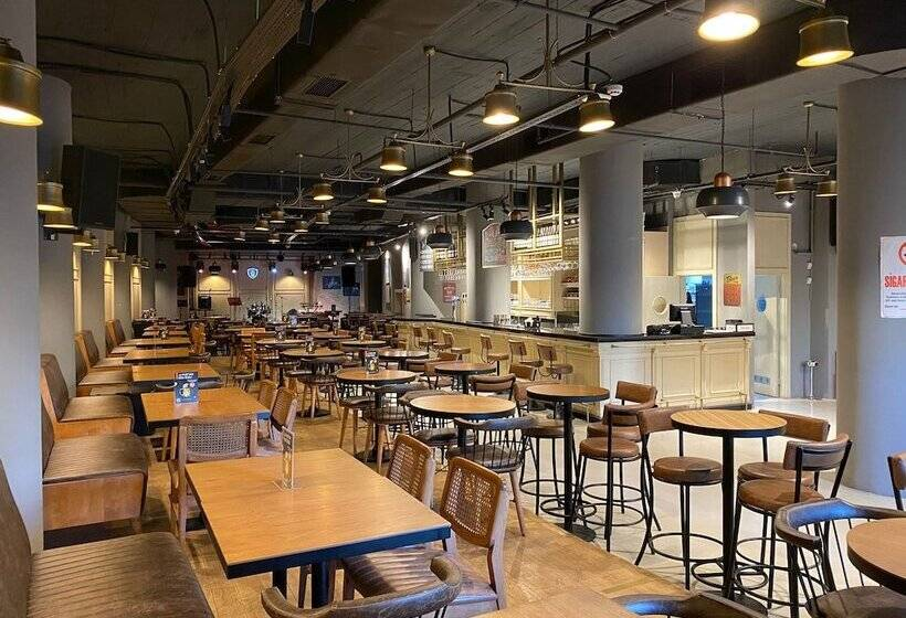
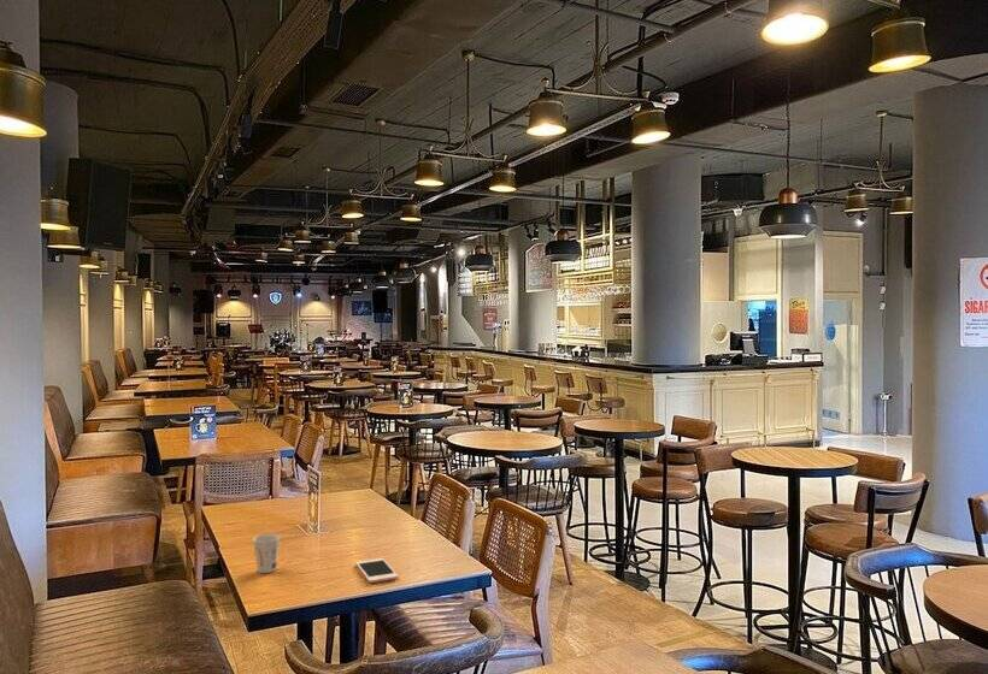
+ cup [252,533,281,574]
+ cell phone [355,557,399,584]
